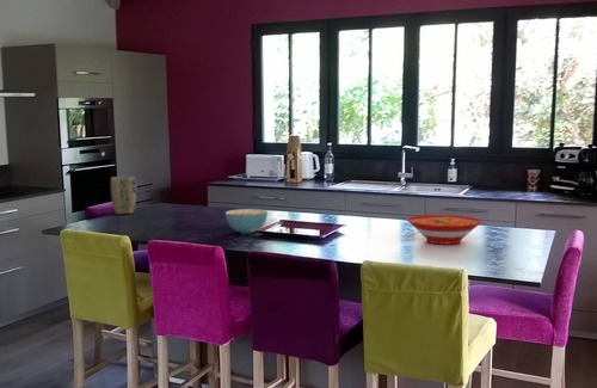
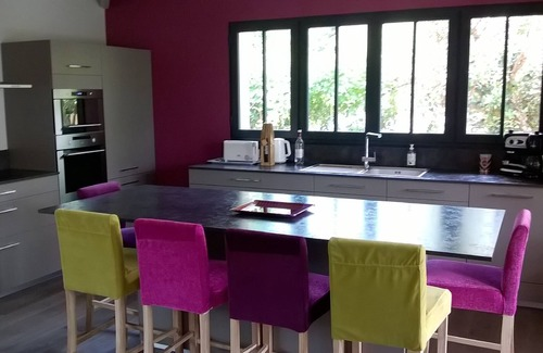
- cereal bowl [224,208,269,235]
- bowl [406,214,482,246]
- plant pot [110,175,137,215]
